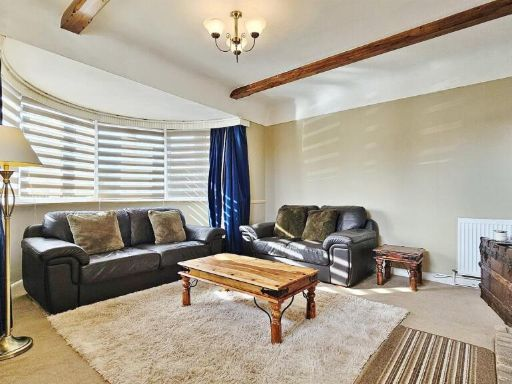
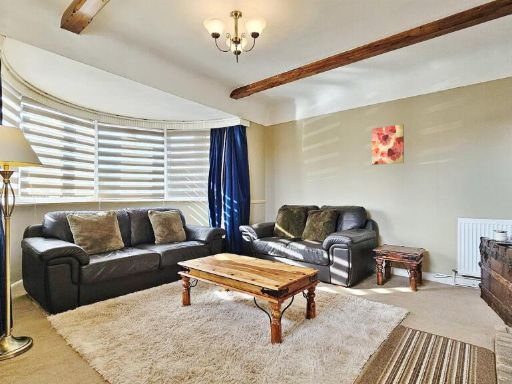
+ wall art [371,124,405,166]
